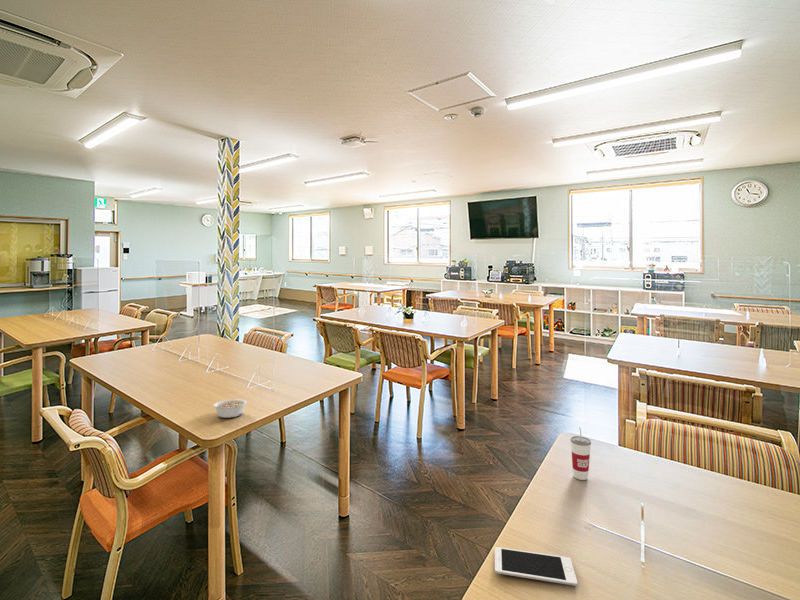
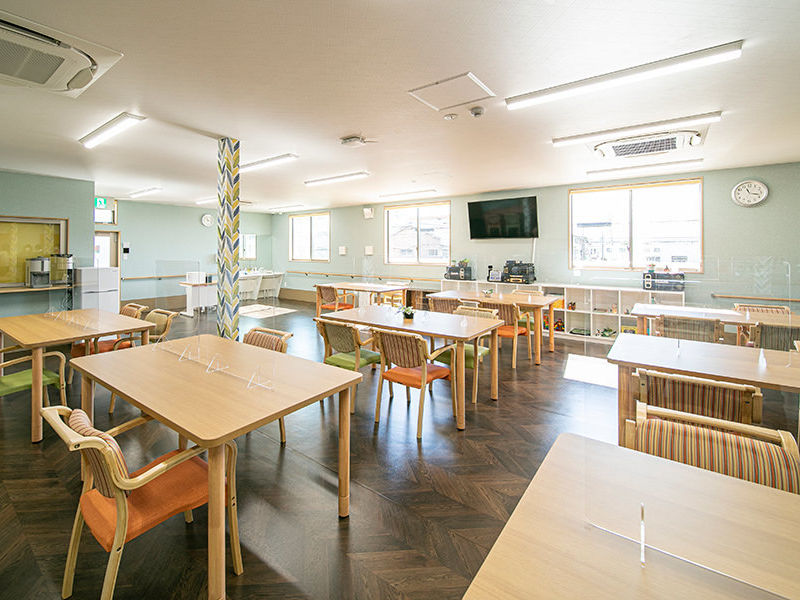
- cup [570,426,592,481]
- legume [212,398,248,419]
- cell phone [494,546,578,587]
